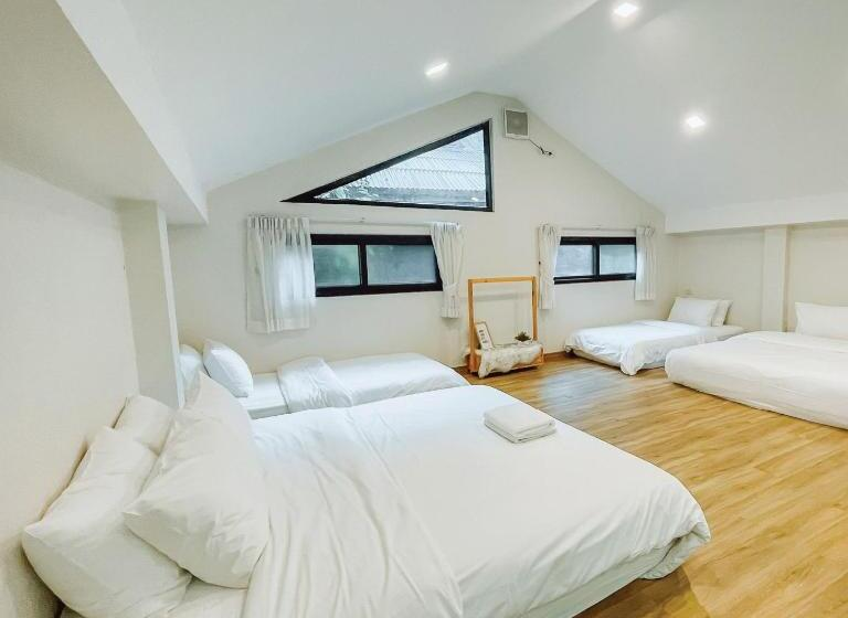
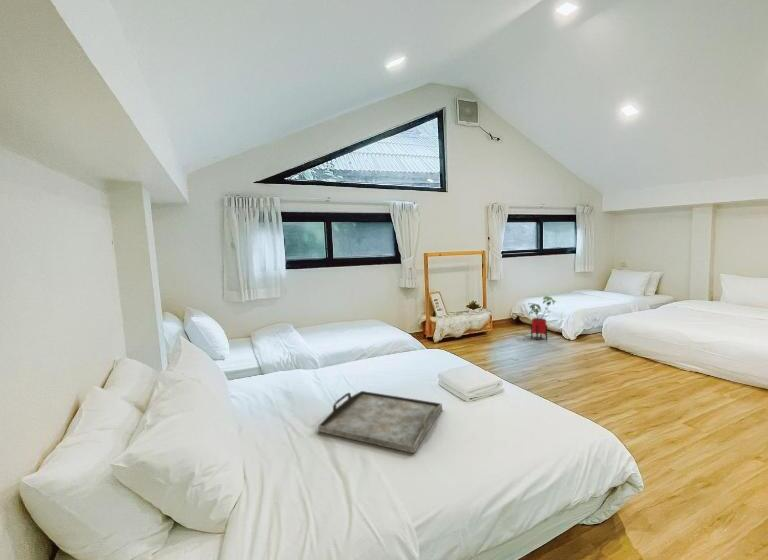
+ serving tray [317,390,443,454]
+ house plant [527,295,558,341]
